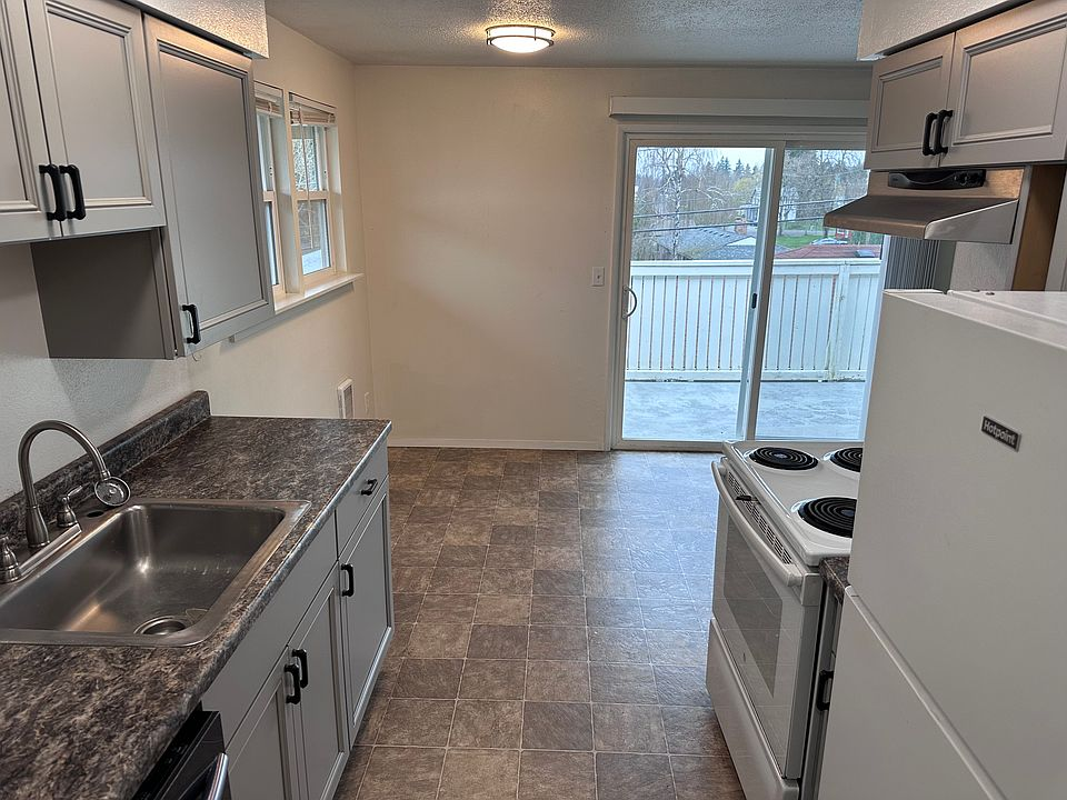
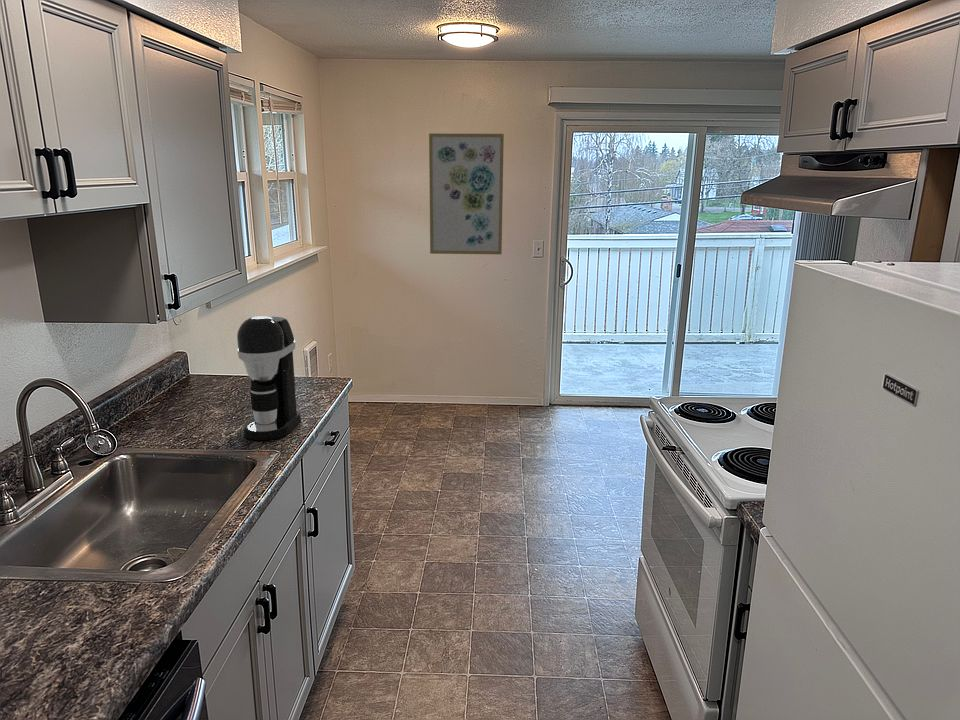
+ wall art [428,132,505,255]
+ coffee maker [236,315,302,441]
